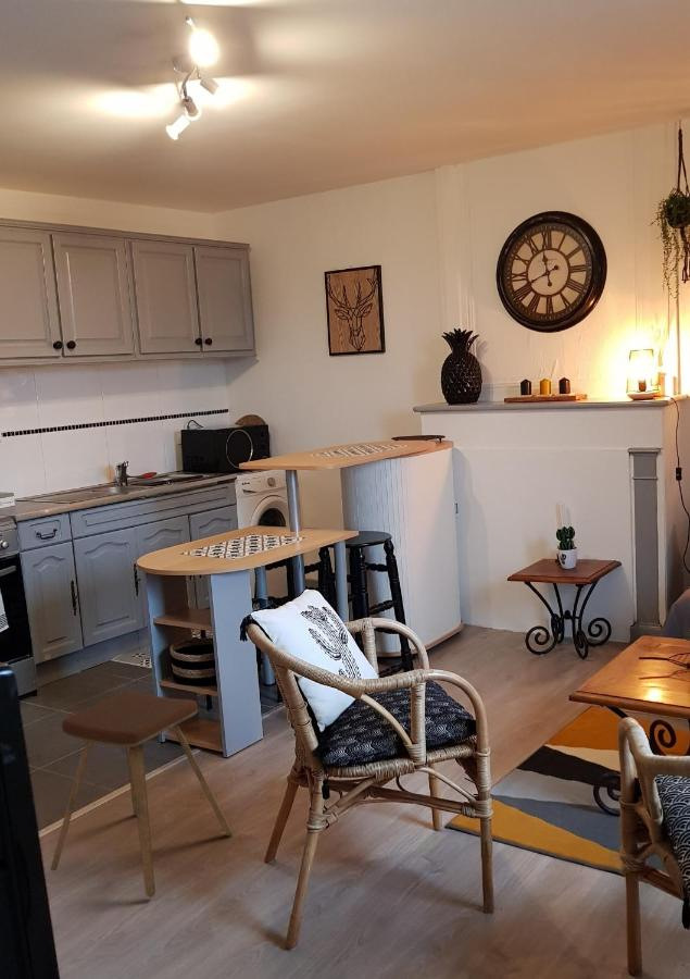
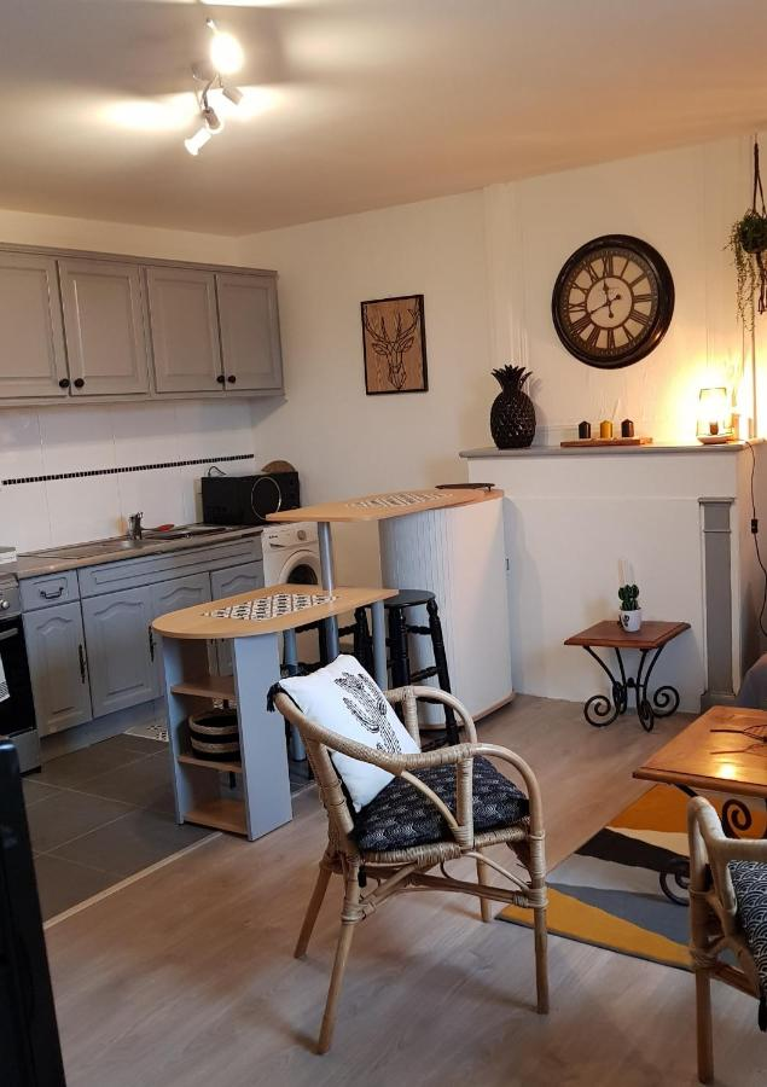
- music stool [50,690,234,899]
